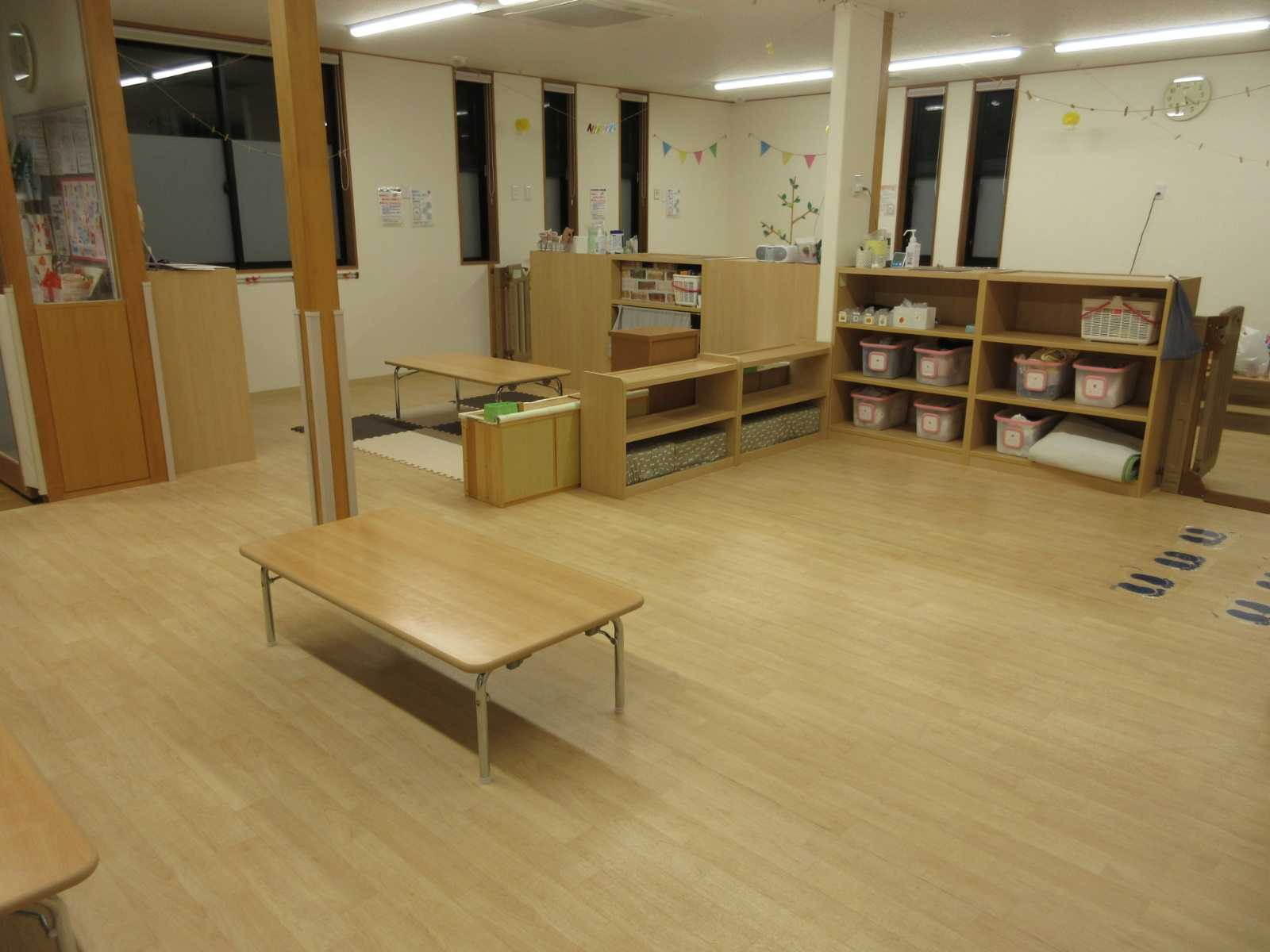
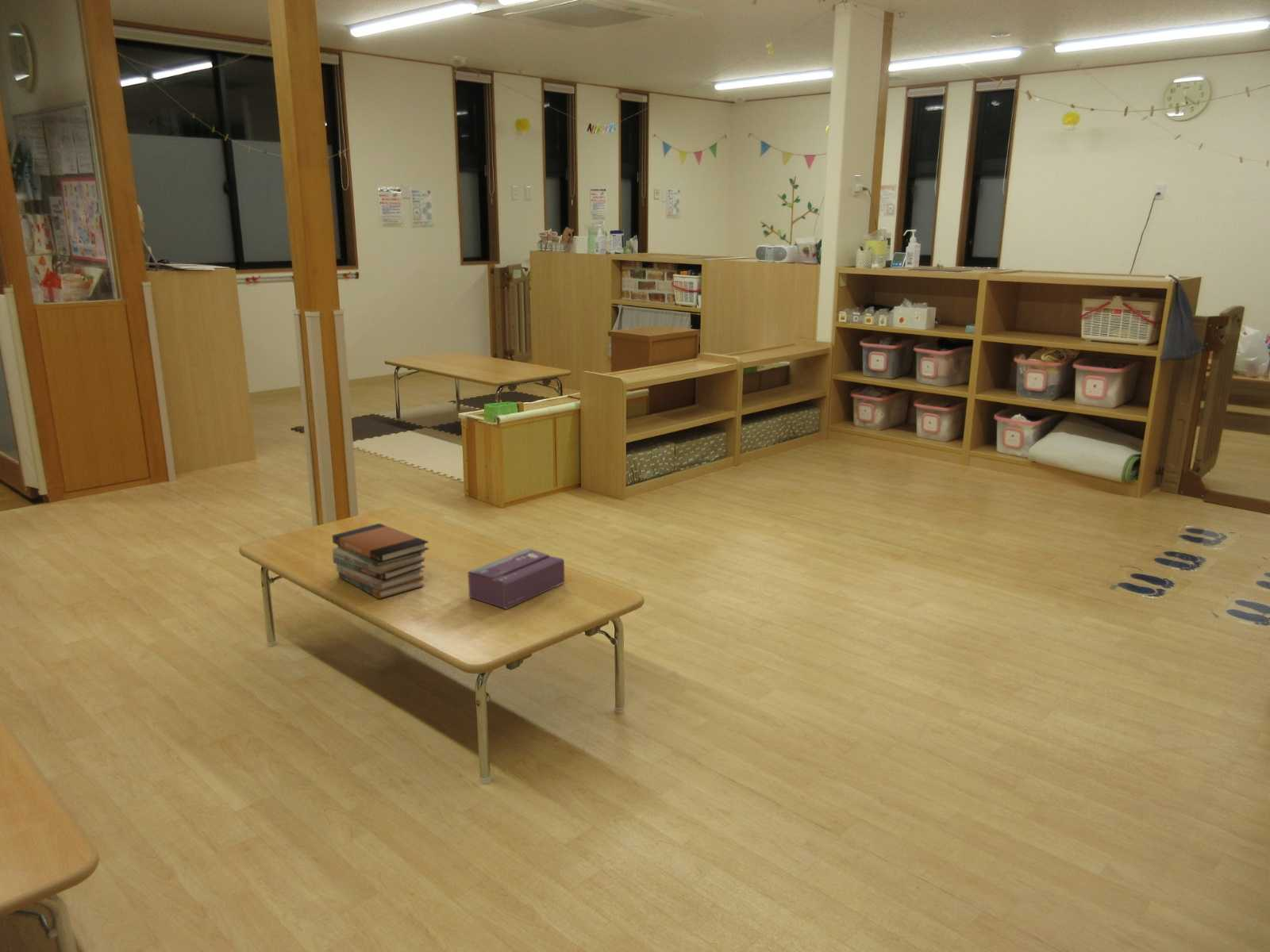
+ book stack [332,523,429,600]
+ tissue box [468,547,565,610]
